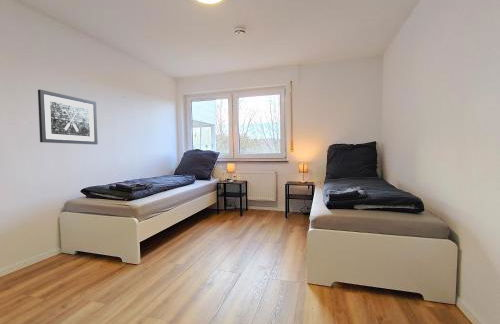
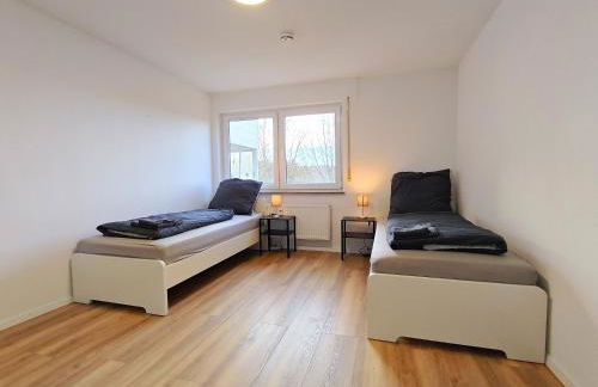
- wall art [37,89,99,145]
